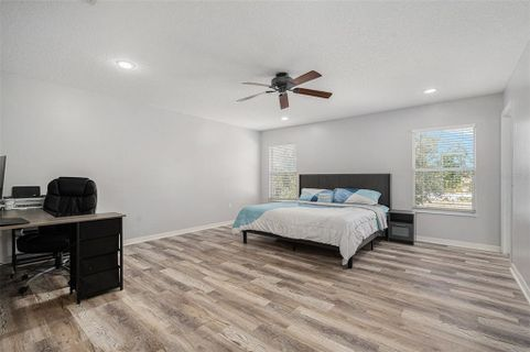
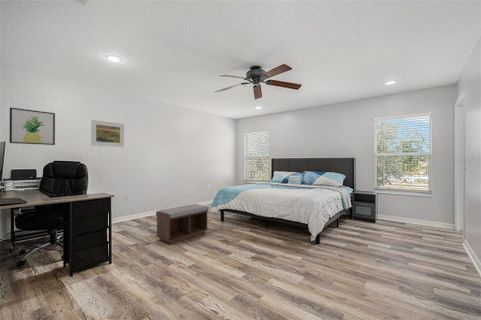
+ wall art [9,107,56,146]
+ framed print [90,119,125,148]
+ bench [155,203,209,245]
